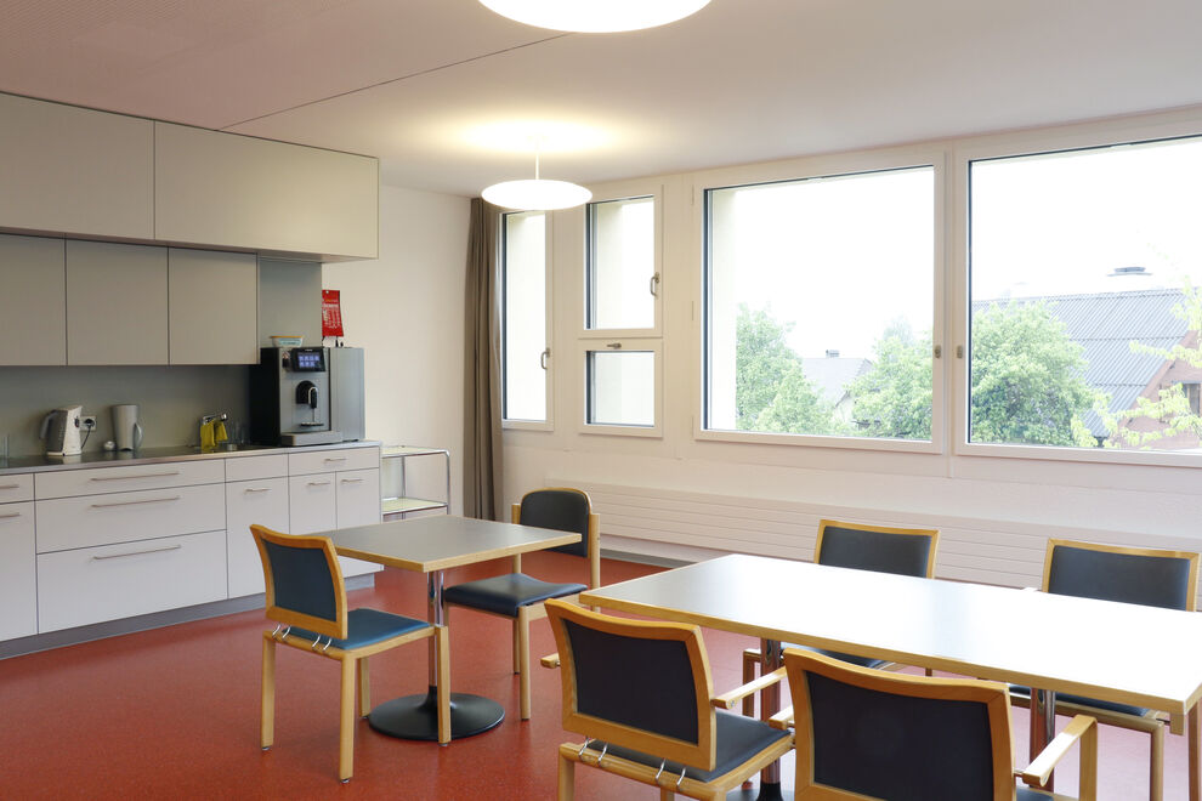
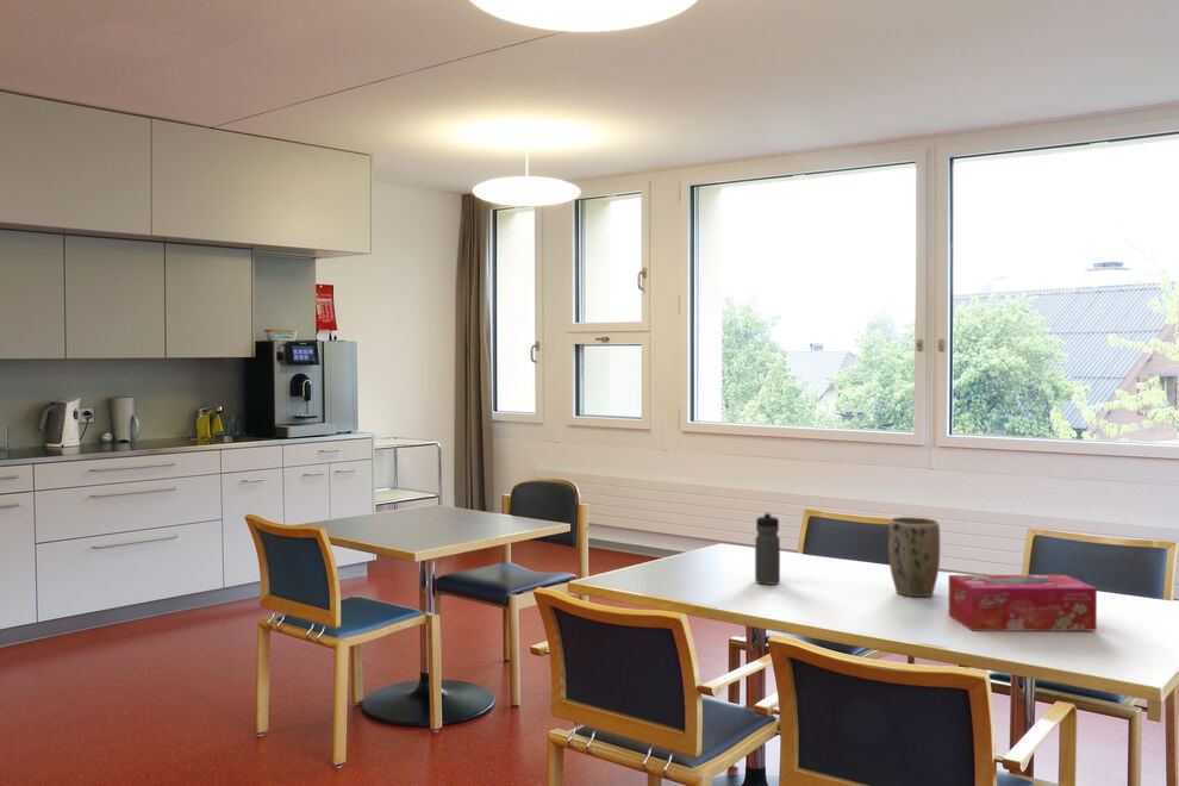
+ water bottle [754,511,781,586]
+ plant pot [887,516,941,598]
+ tissue box [948,574,1098,632]
